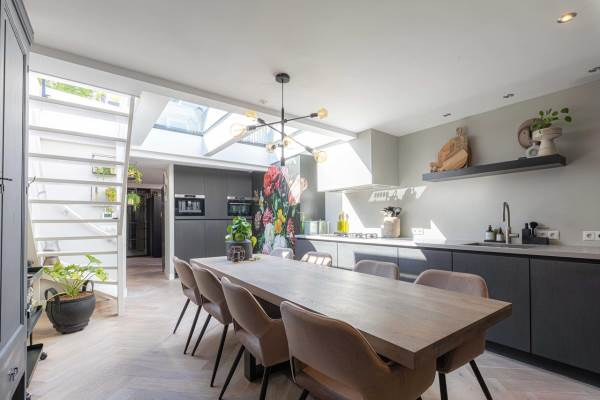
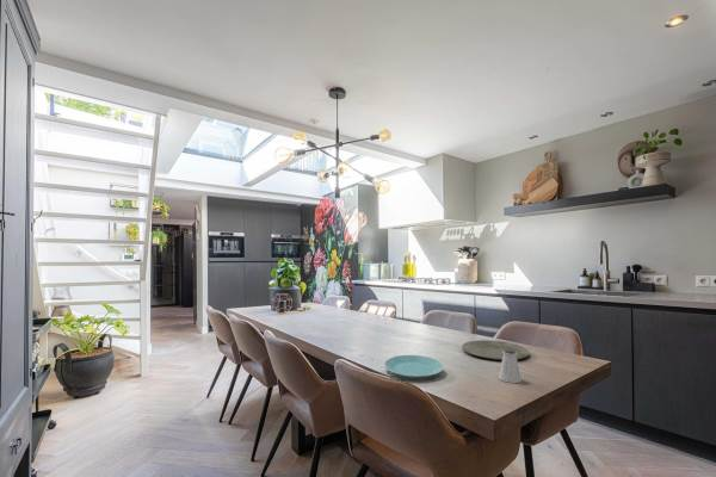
+ plate [383,354,445,380]
+ plate [461,339,530,361]
+ saltshaker [498,349,523,384]
